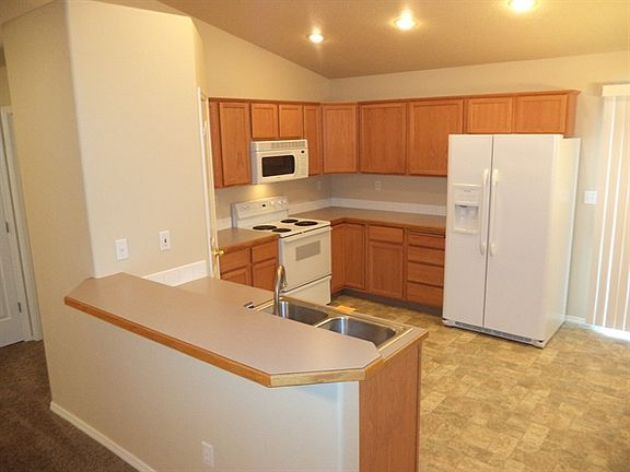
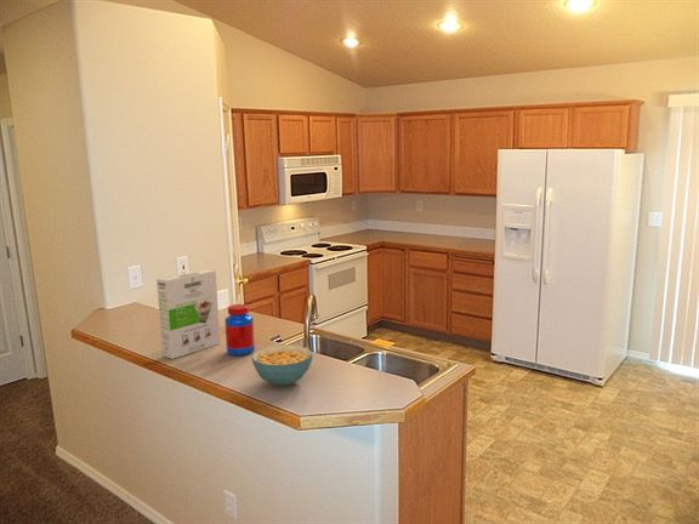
+ cereal box [155,268,221,360]
+ cereal bowl [250,344,314,387]
+ jar [223,303,256,357]
